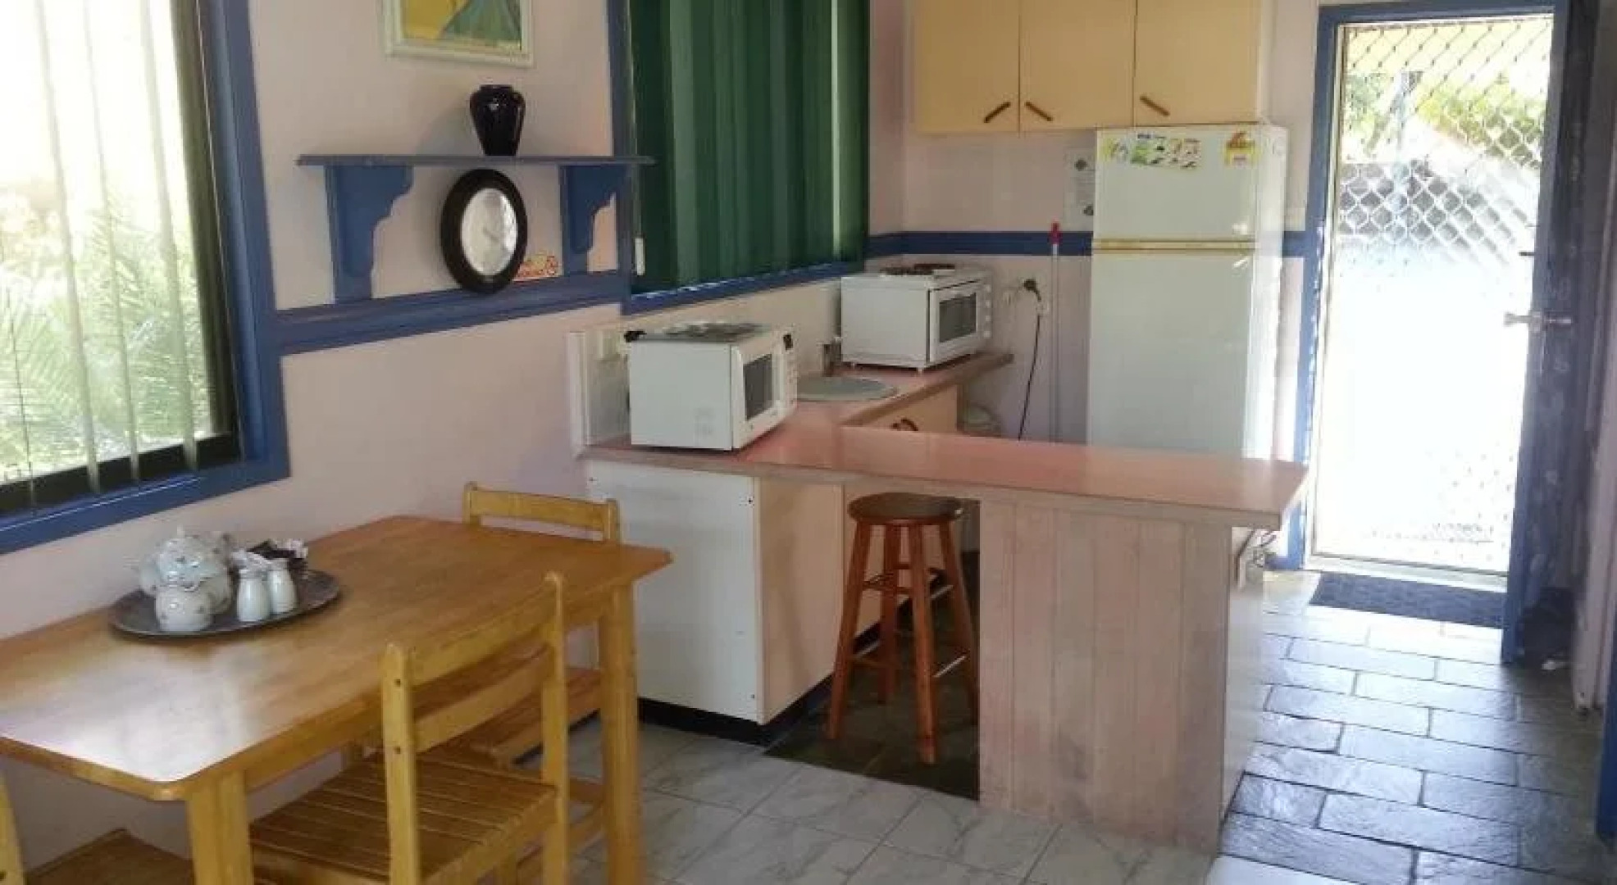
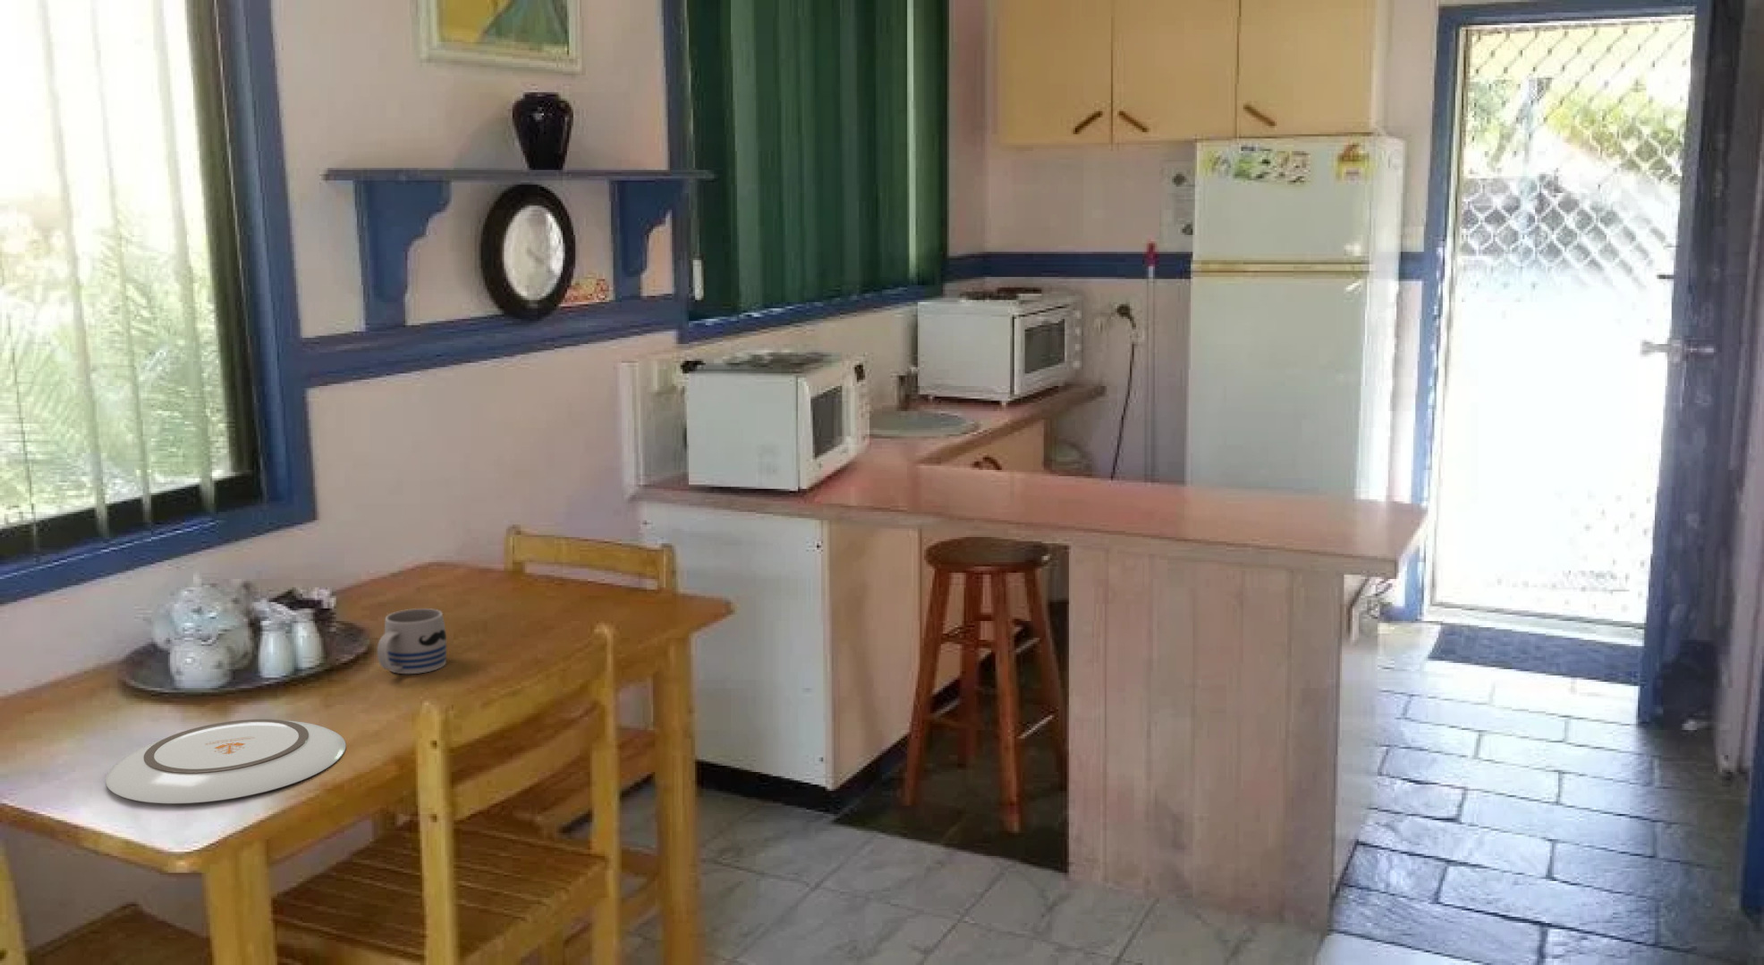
+ plate [105,718,347,805]
+ mug [377,607,447,675]
